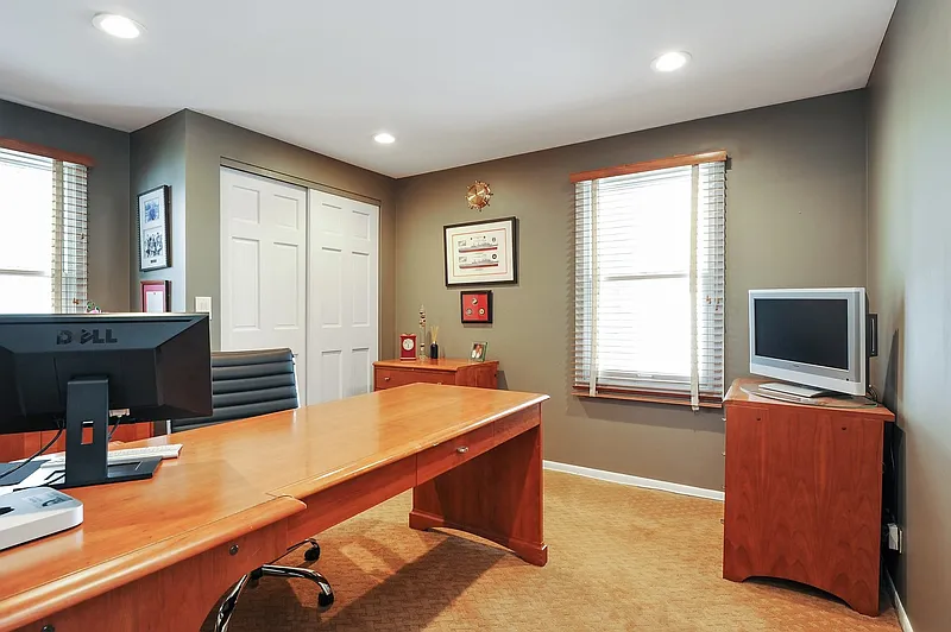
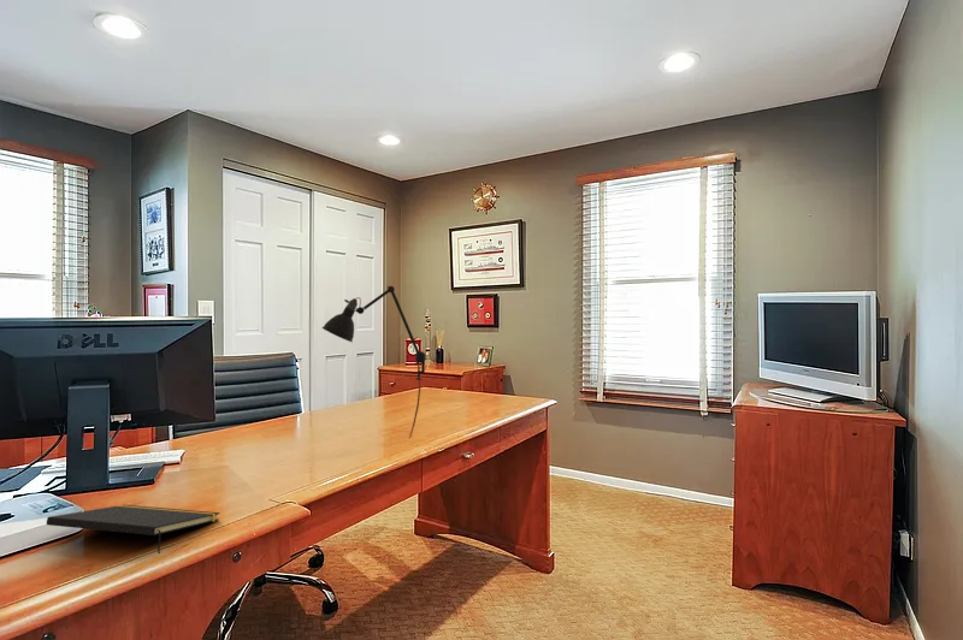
+ desk lamp [320,285,426,438]
+ notepad [46,504,220,555]
